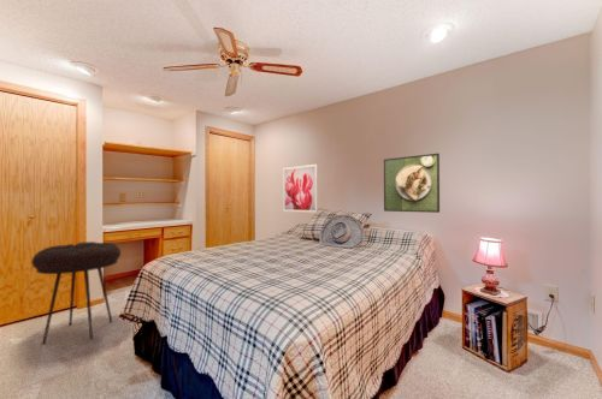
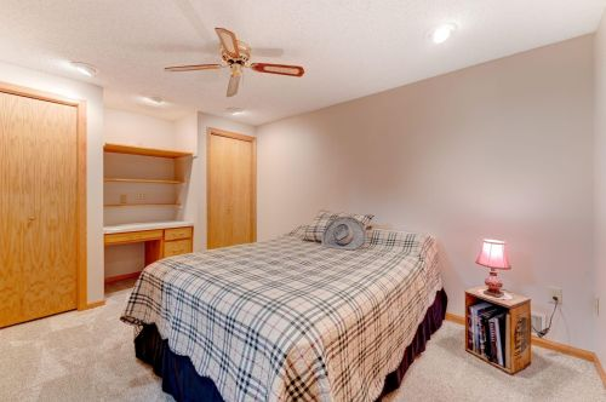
- wall art [282,163,319,214]
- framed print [383,153,441,214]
- stool [30,240,122,345]
